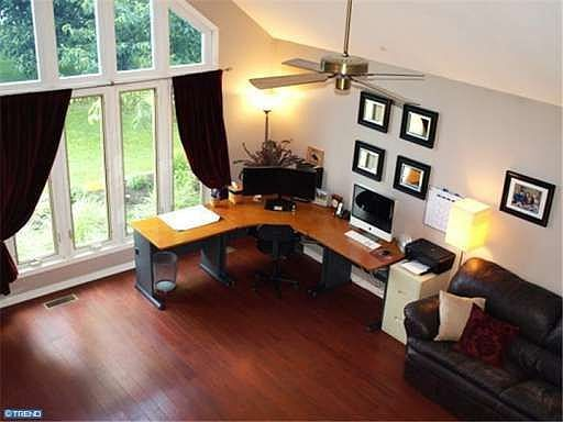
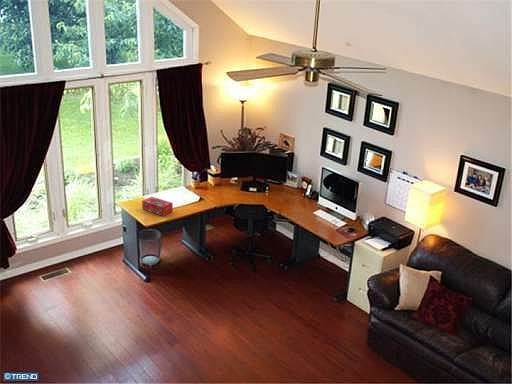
+ tissue box [141,196,174,217]
